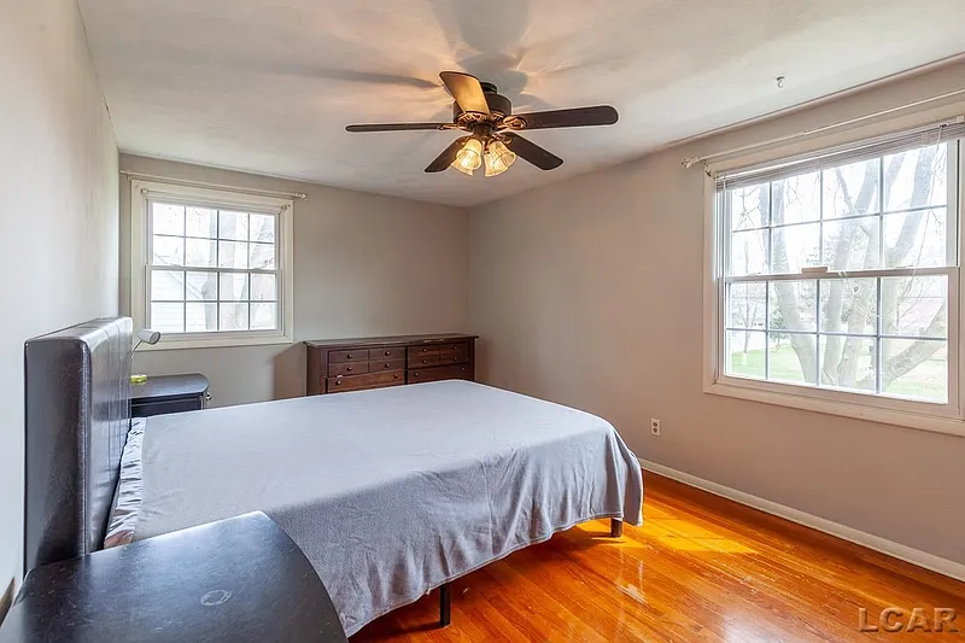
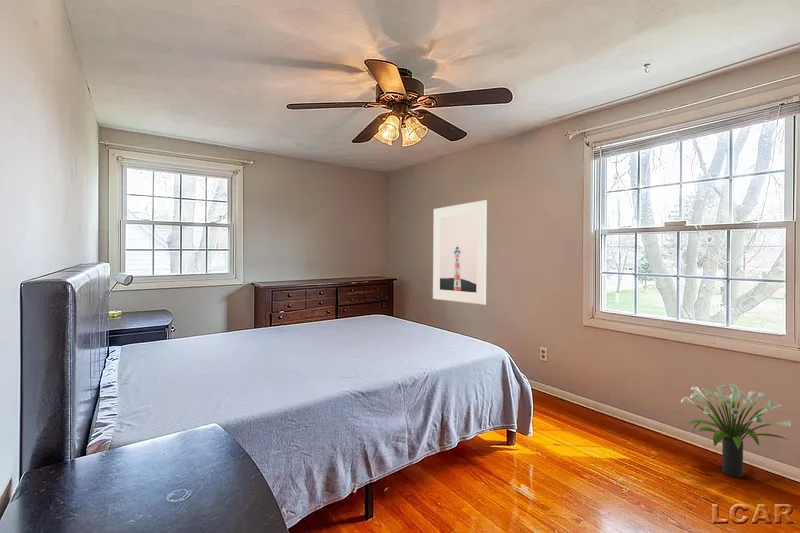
+ potted plant [680,383,793,479]
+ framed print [432,199,488,306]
